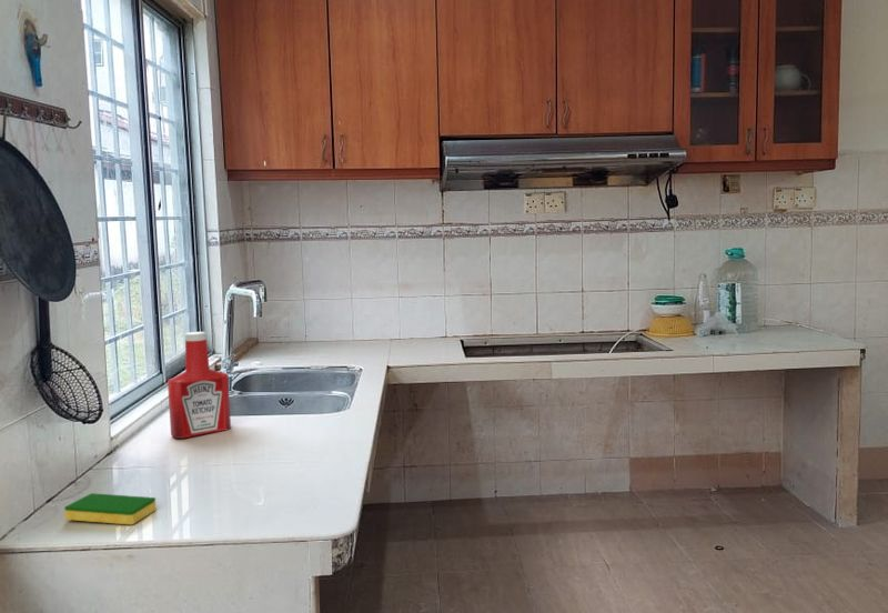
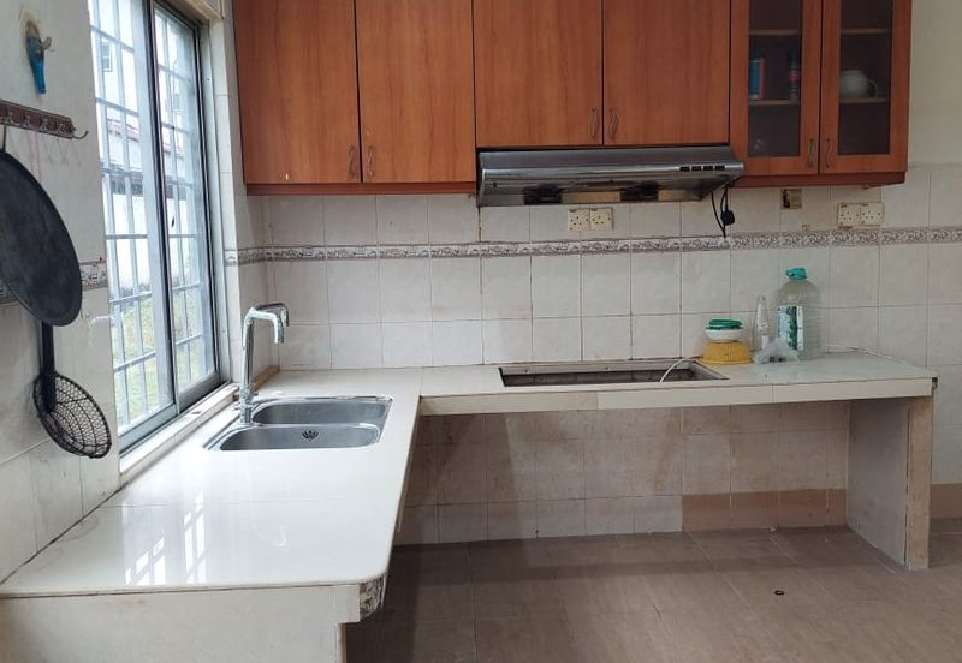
- soap bottle [167,331,232,440]
- dish sponge [63,492,158,525]
